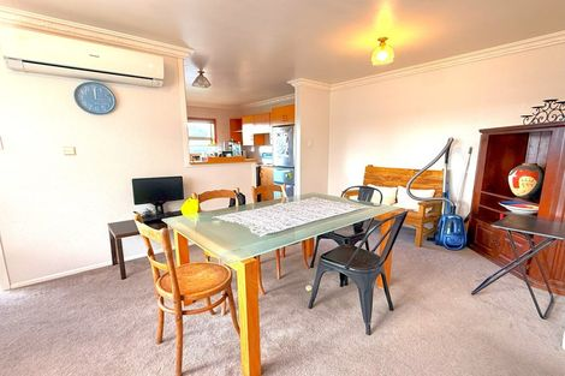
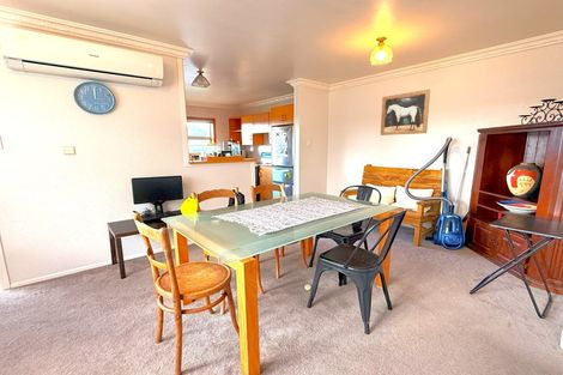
+ wall art [380,87,431,137]
